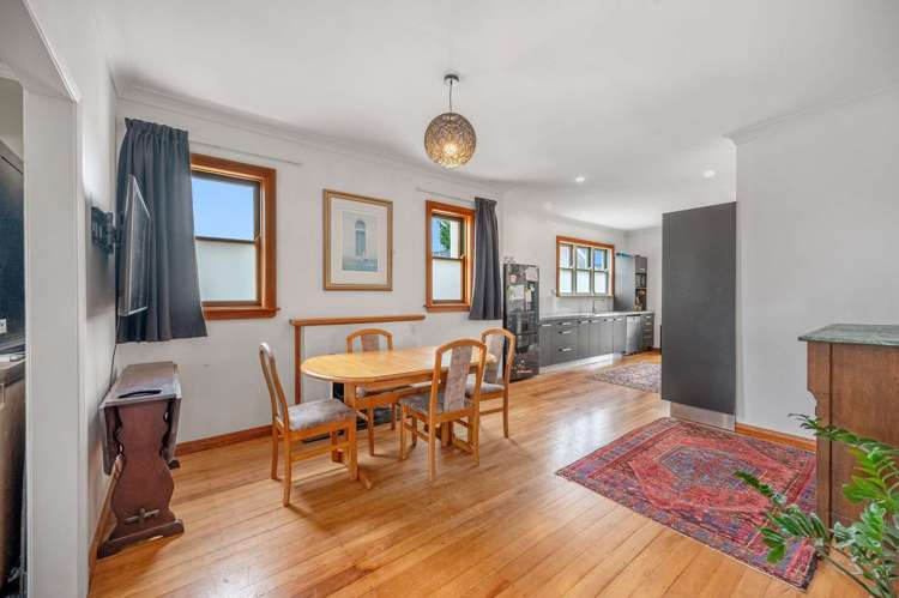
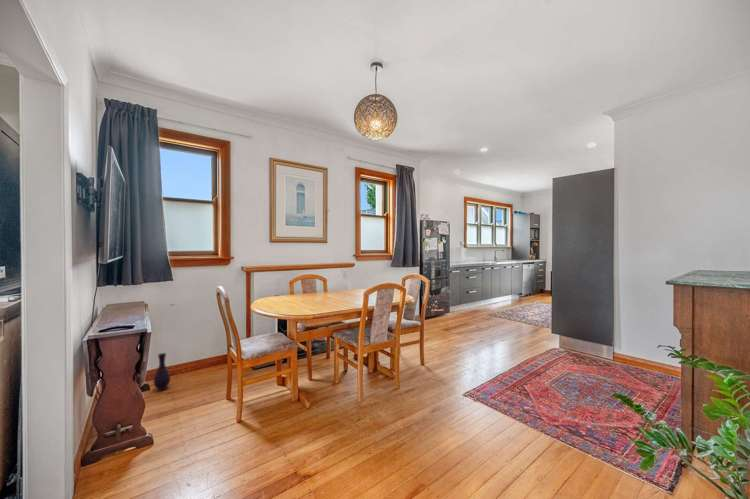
+ vase [153,352,171,392]
